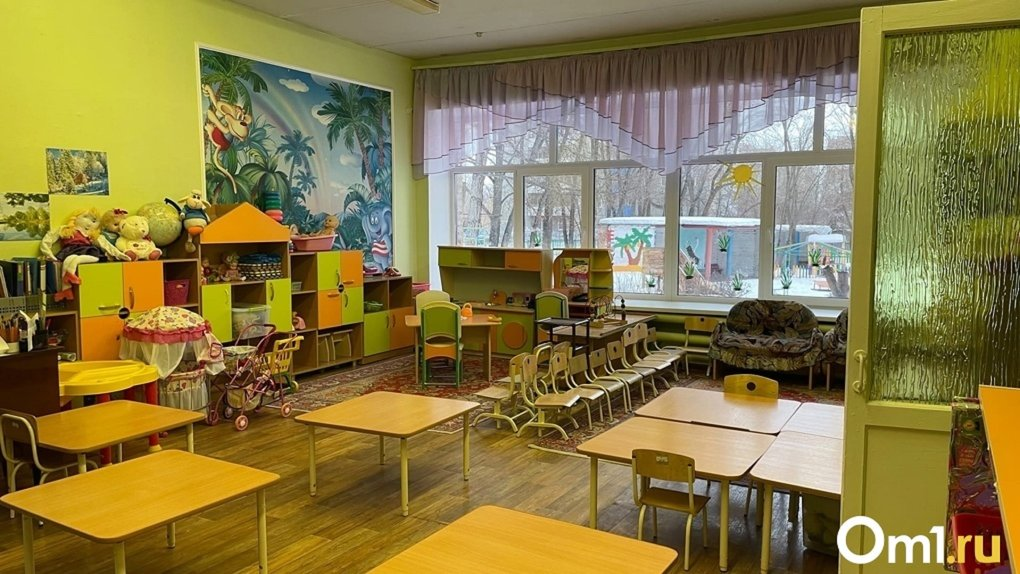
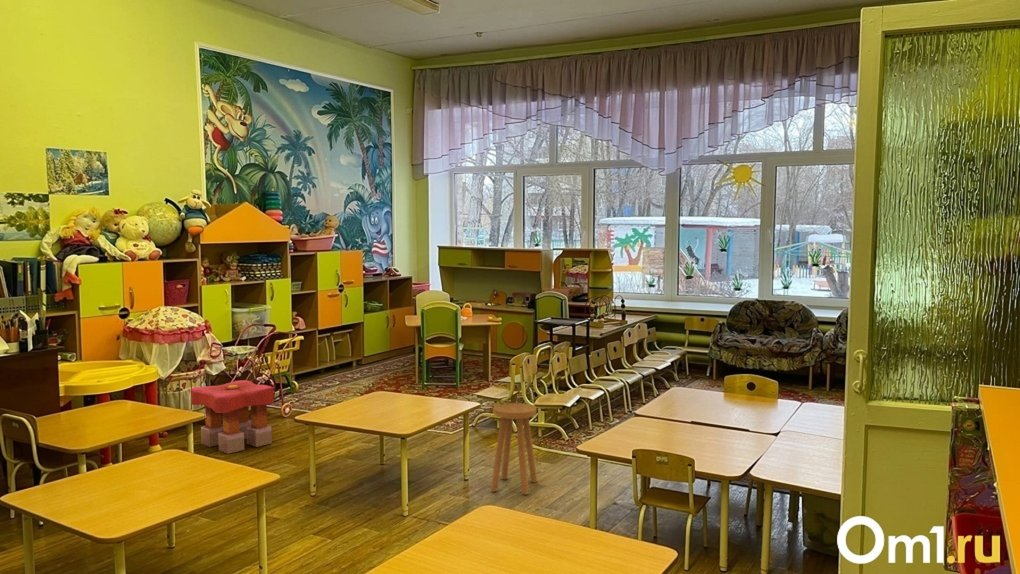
+ stool [490,402,538,496]
+ stool [190,379,275,455]
